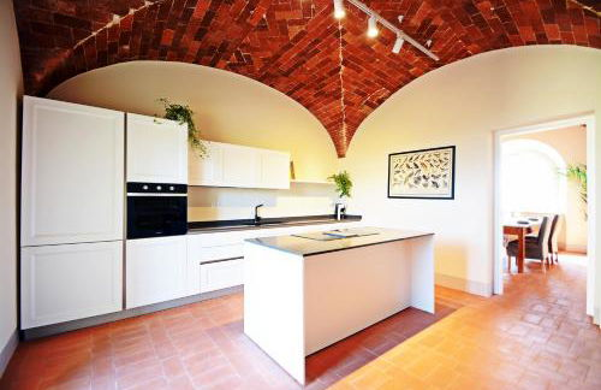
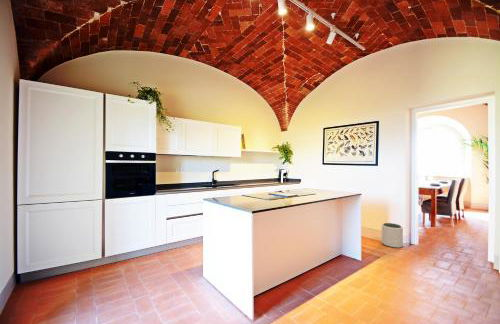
+ plant pot [381,222,404,249]
